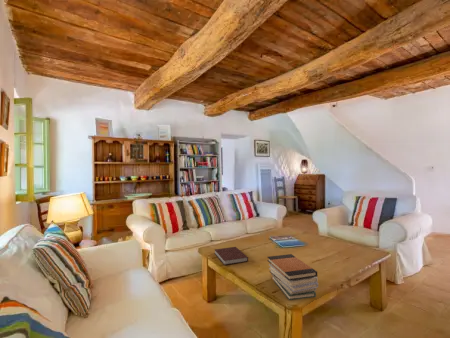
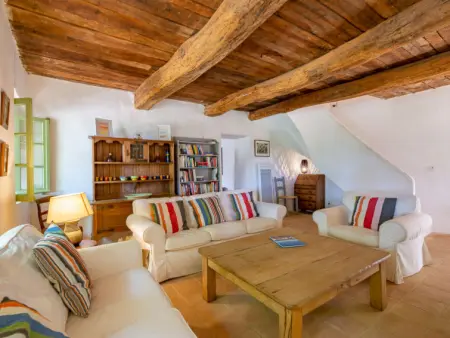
- notebook [213,246,249,266]
- book stack [266,253,319,301]
